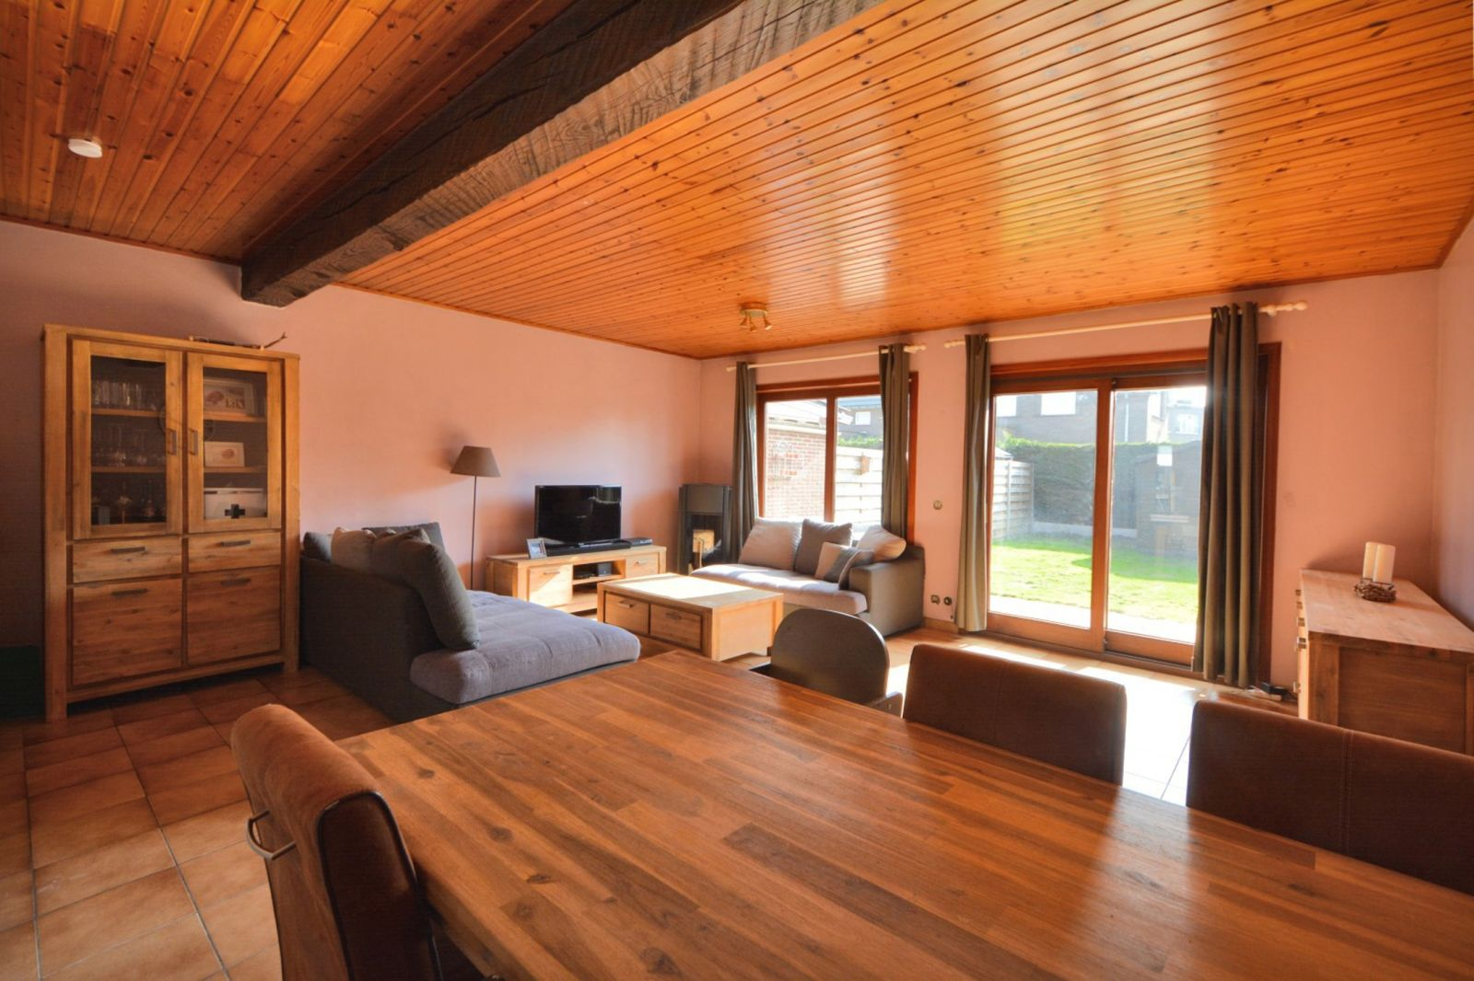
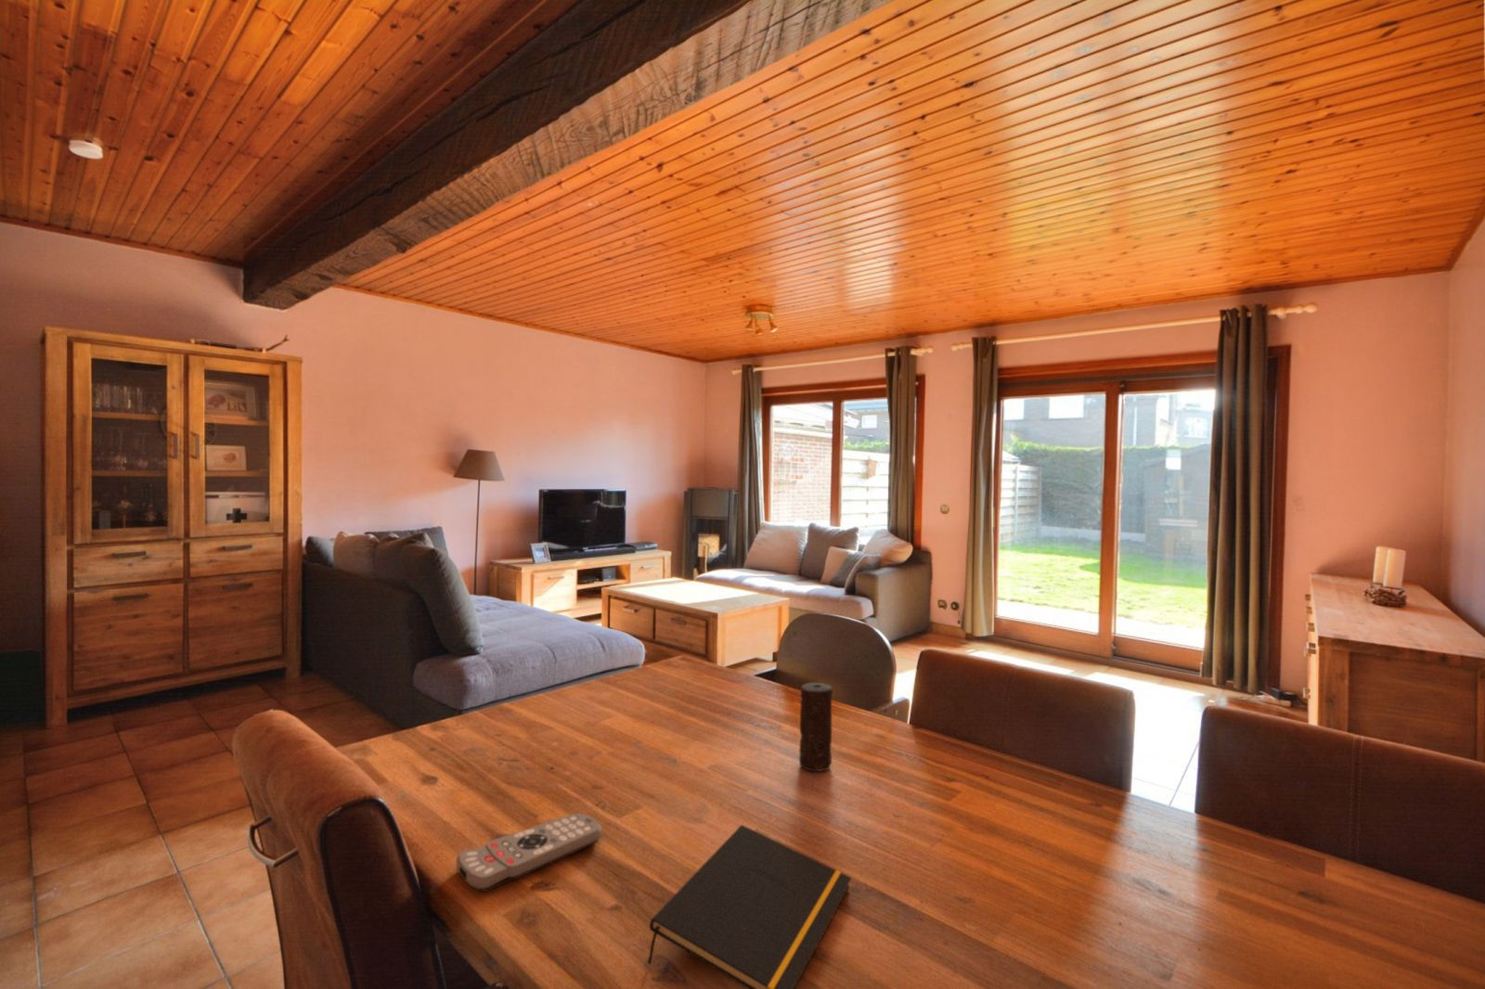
+ remote control [456,812,603,893]
+ notepad [647,823,852,989]
+ candle [798,682,834,772]
